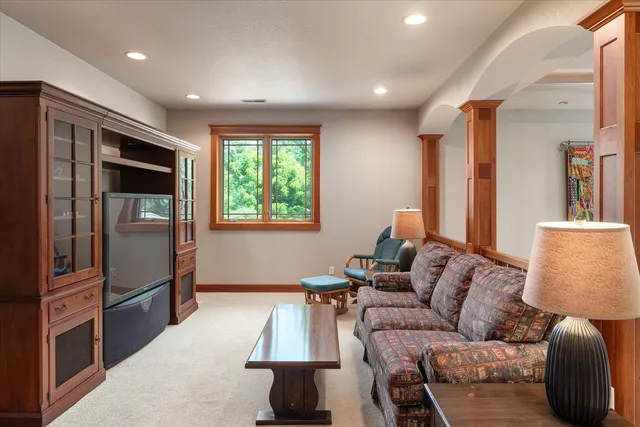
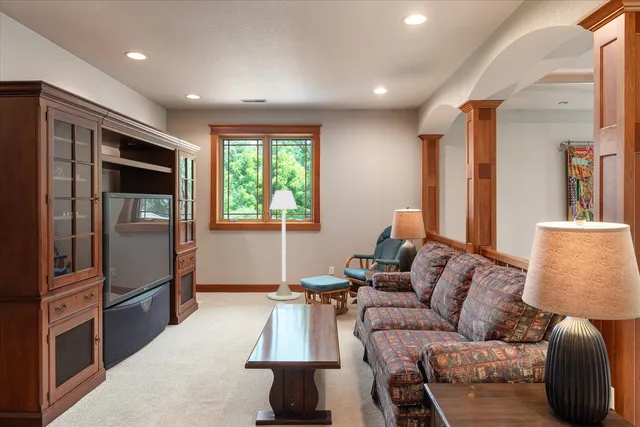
+ floor lamp [267,189,301,301]
